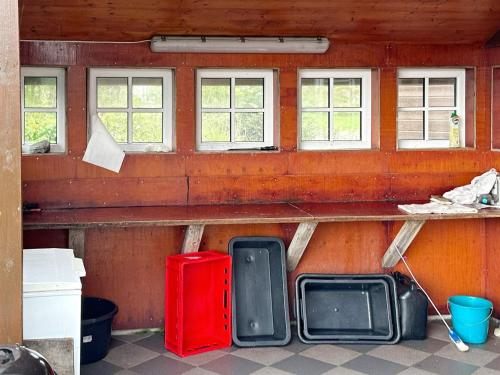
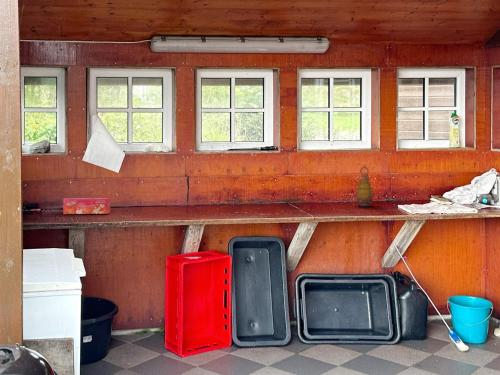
+ lantern [352,163,377,207]
+ tissue box [62,197,112,215]
